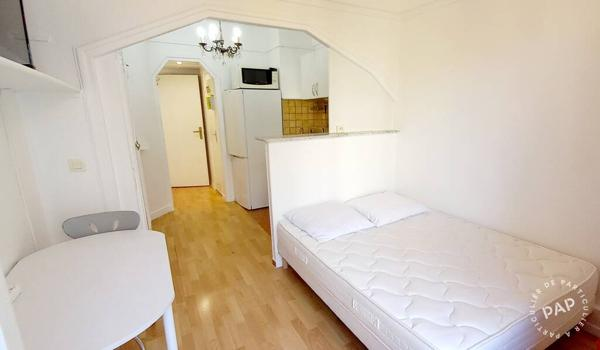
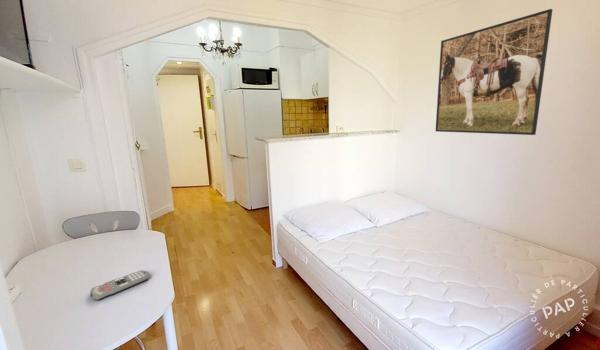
+ remote control [89,269,151,301]
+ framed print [435,8,553,136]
